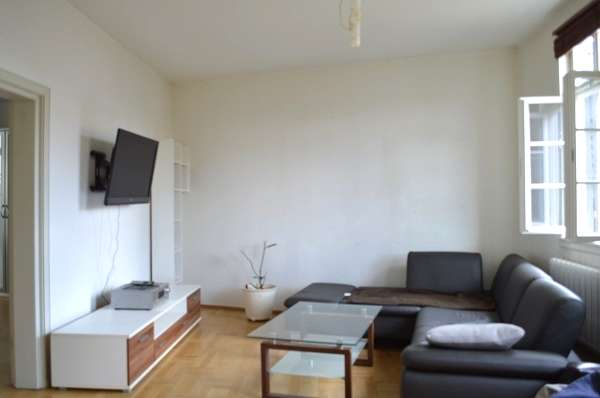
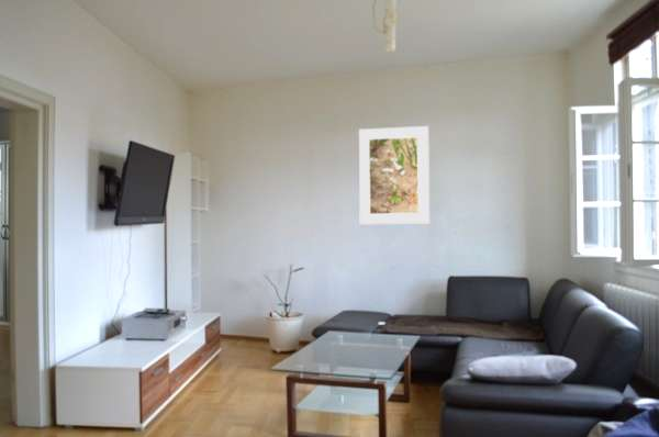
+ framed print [358,125,431,225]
